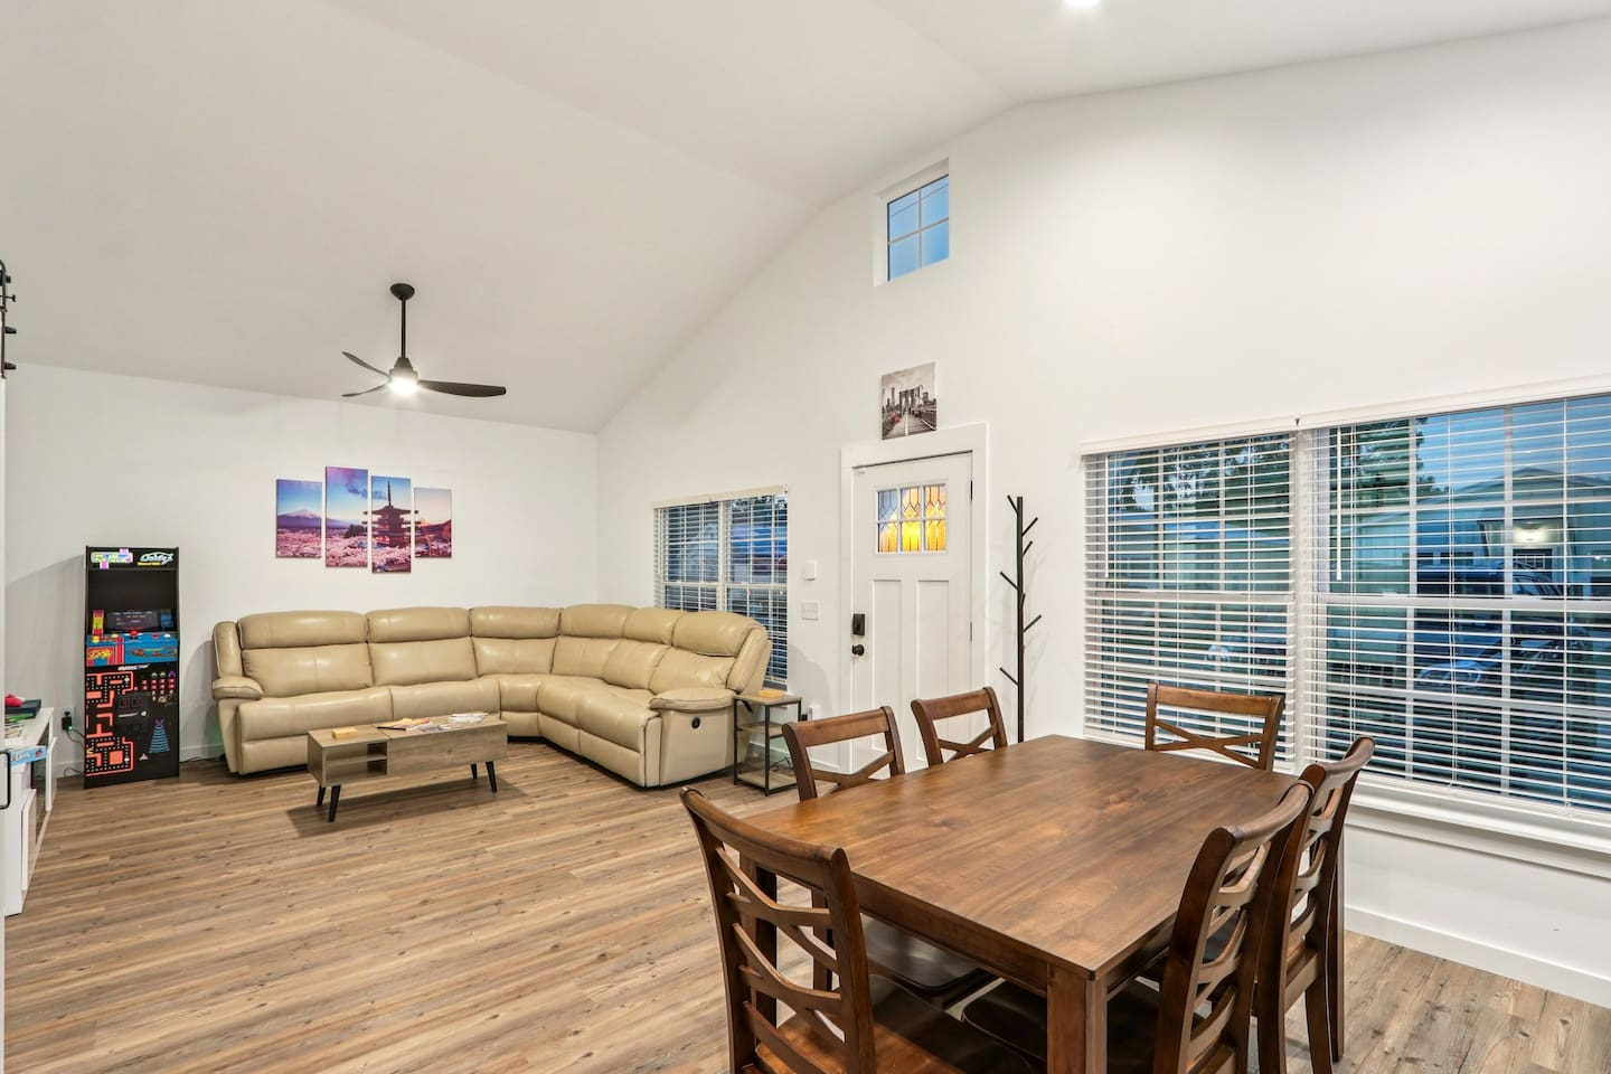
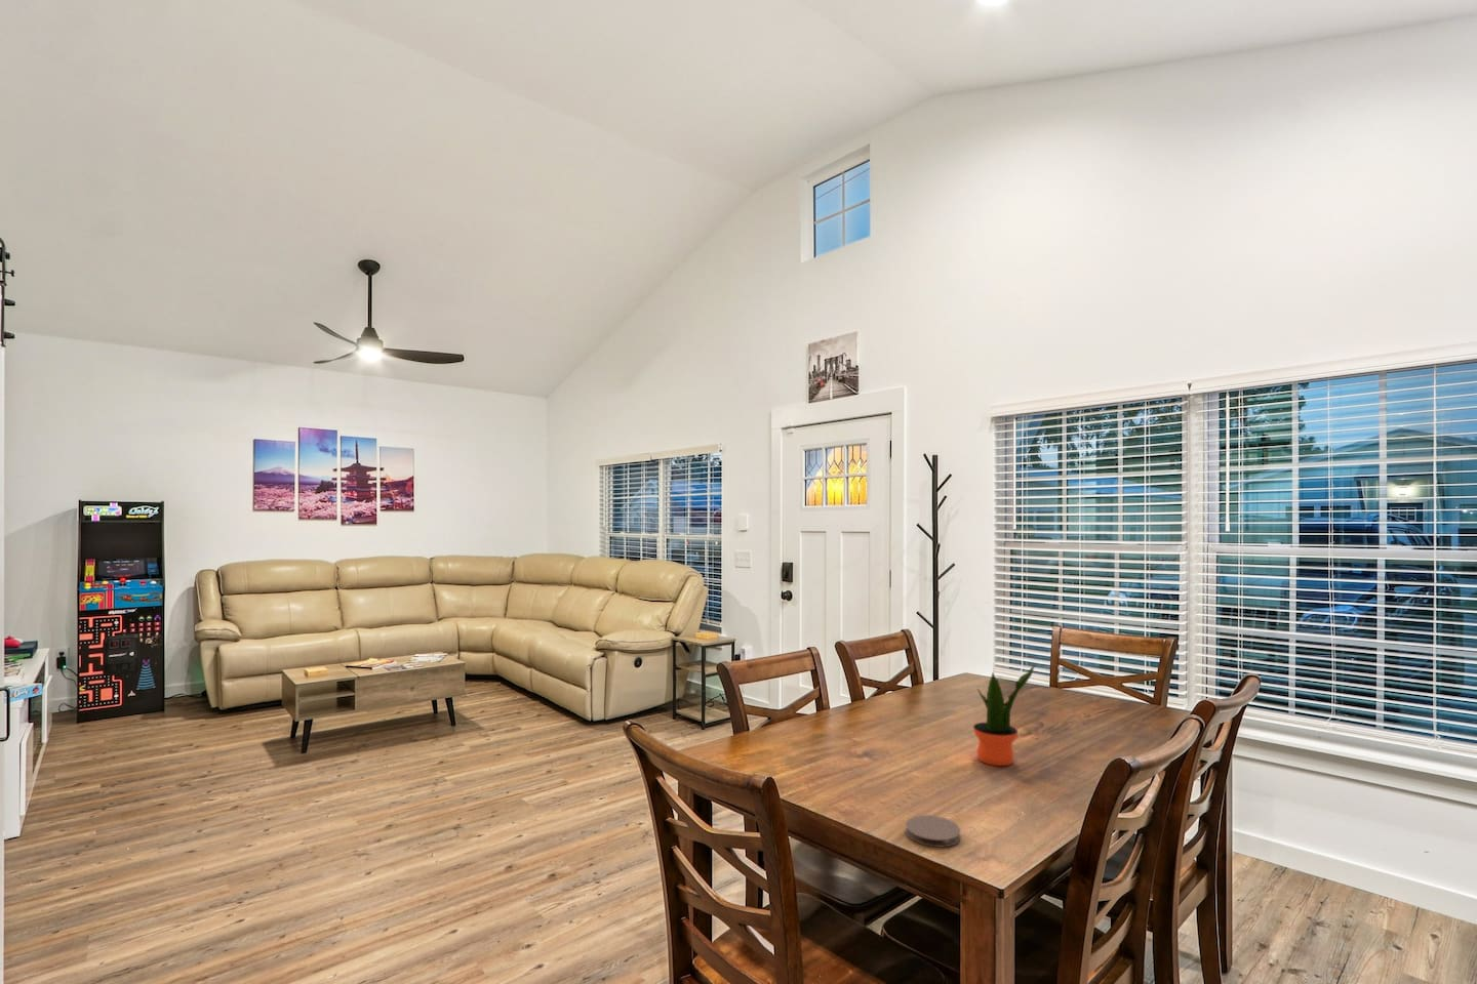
+ potted plant [973,662,1037,767]
+ coaster [904,814,962,849]
